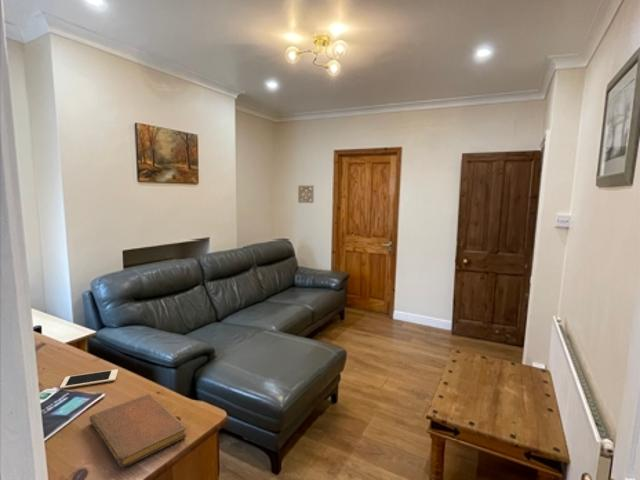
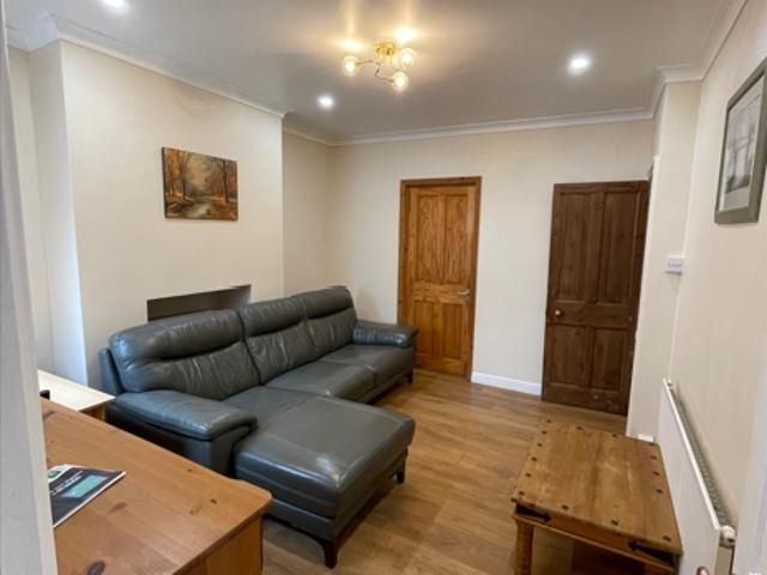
- wall ornament [297,184,315,204]
- notebook [89,393,187,469]
- cell phone [59,368,119,390]
